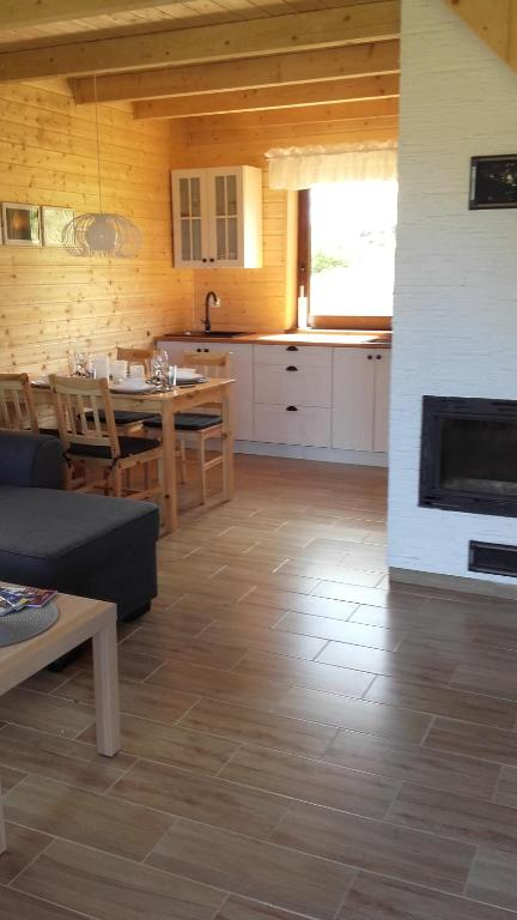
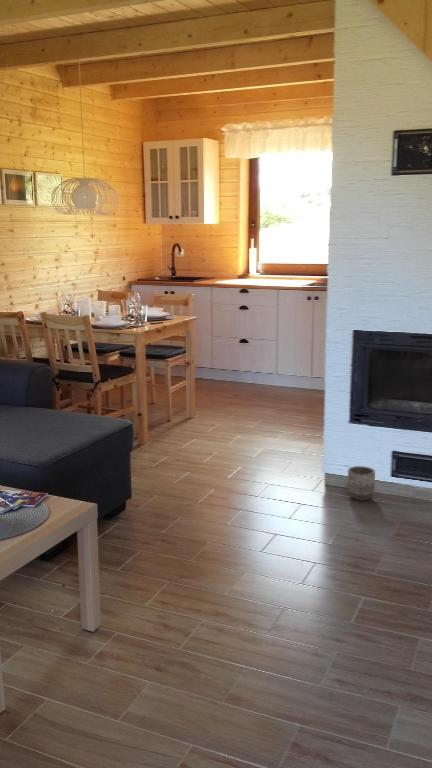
+ planter [346,465,376,501]
